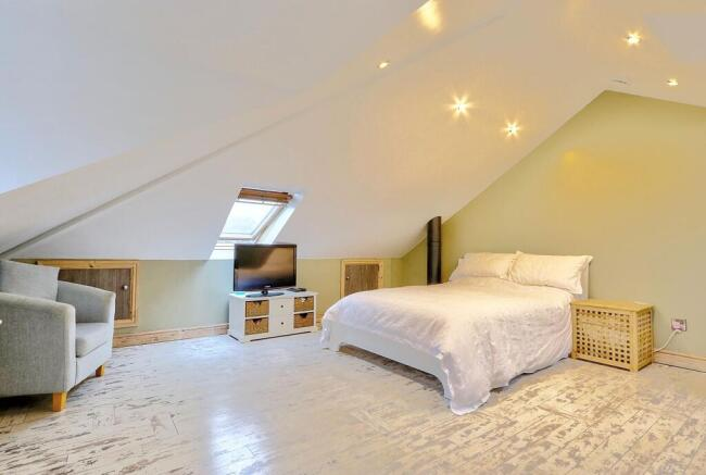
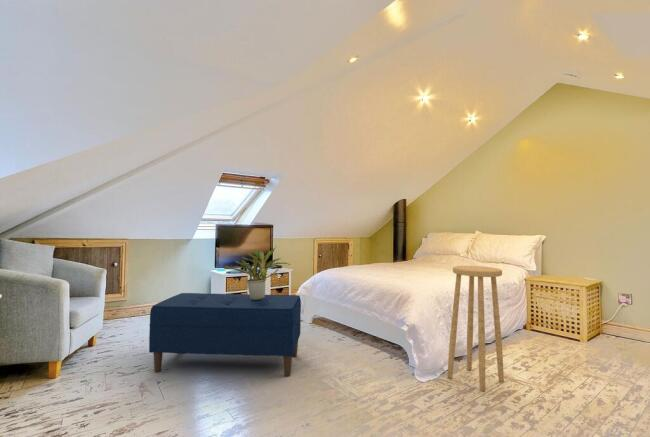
+ potted plant [223,246,291,300]
+ bench [148,292,302,378]
+ stool [446,265,505,392]
